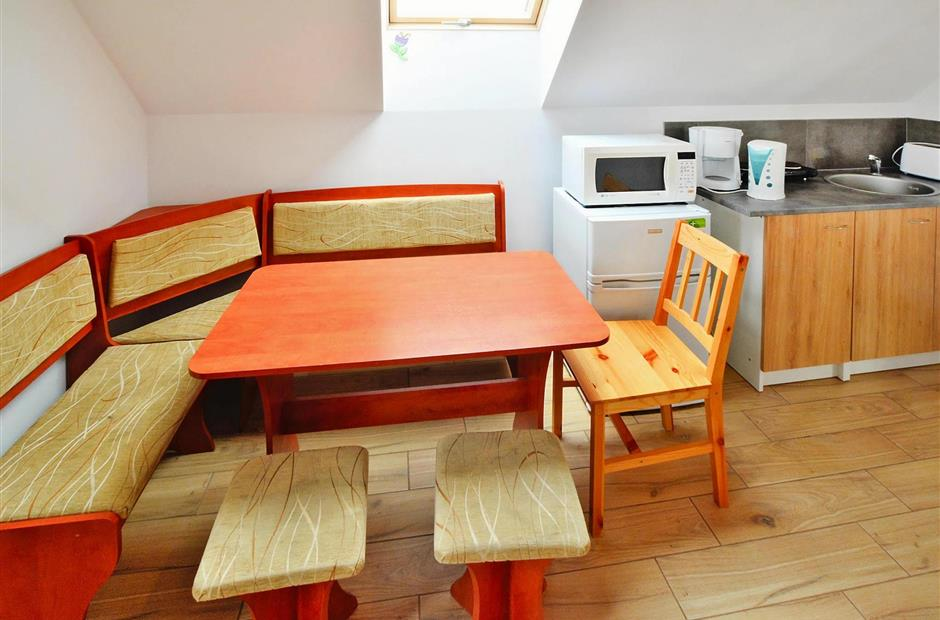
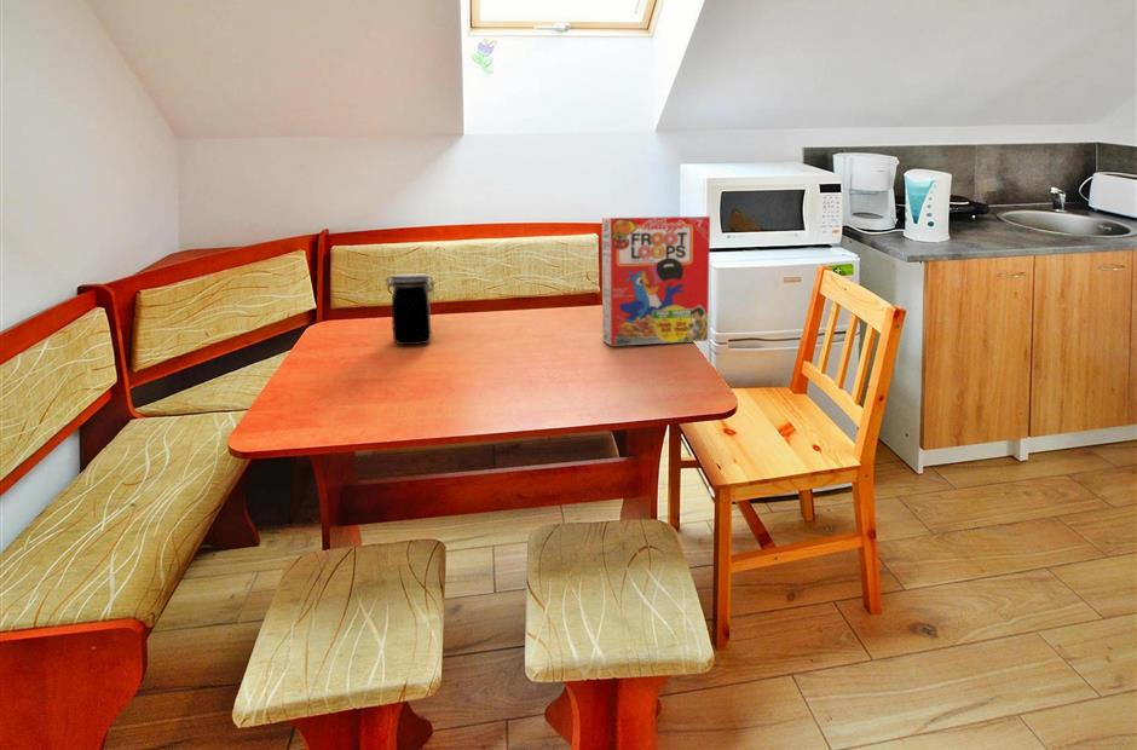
+ cereal box [601,215,711,346]
+ jar [385,272,435,346]
